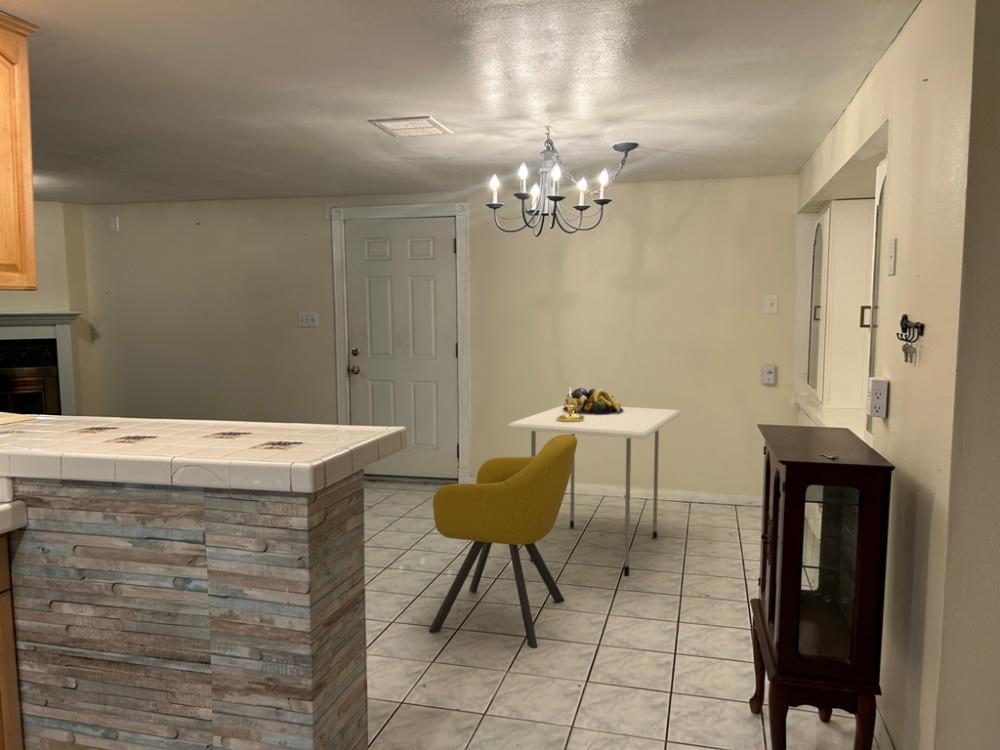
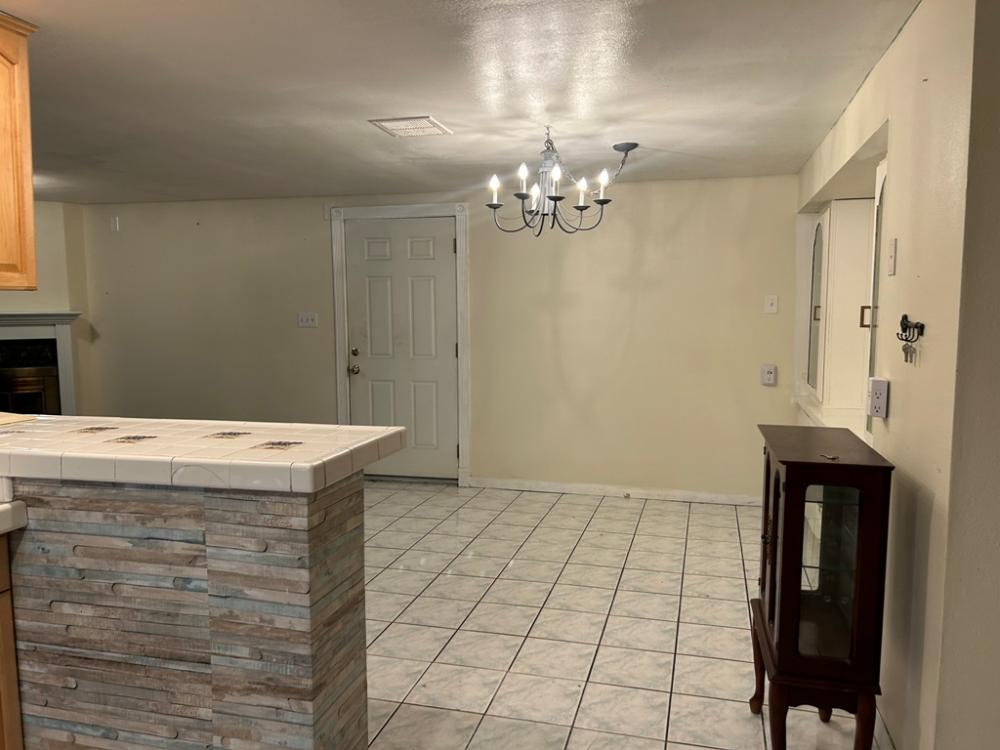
- candle holder [556,386,584,422]
- chair [428,433,578,649]
- dining table [507,405,682,577]
- fruit bowl [563,387,624,415]
